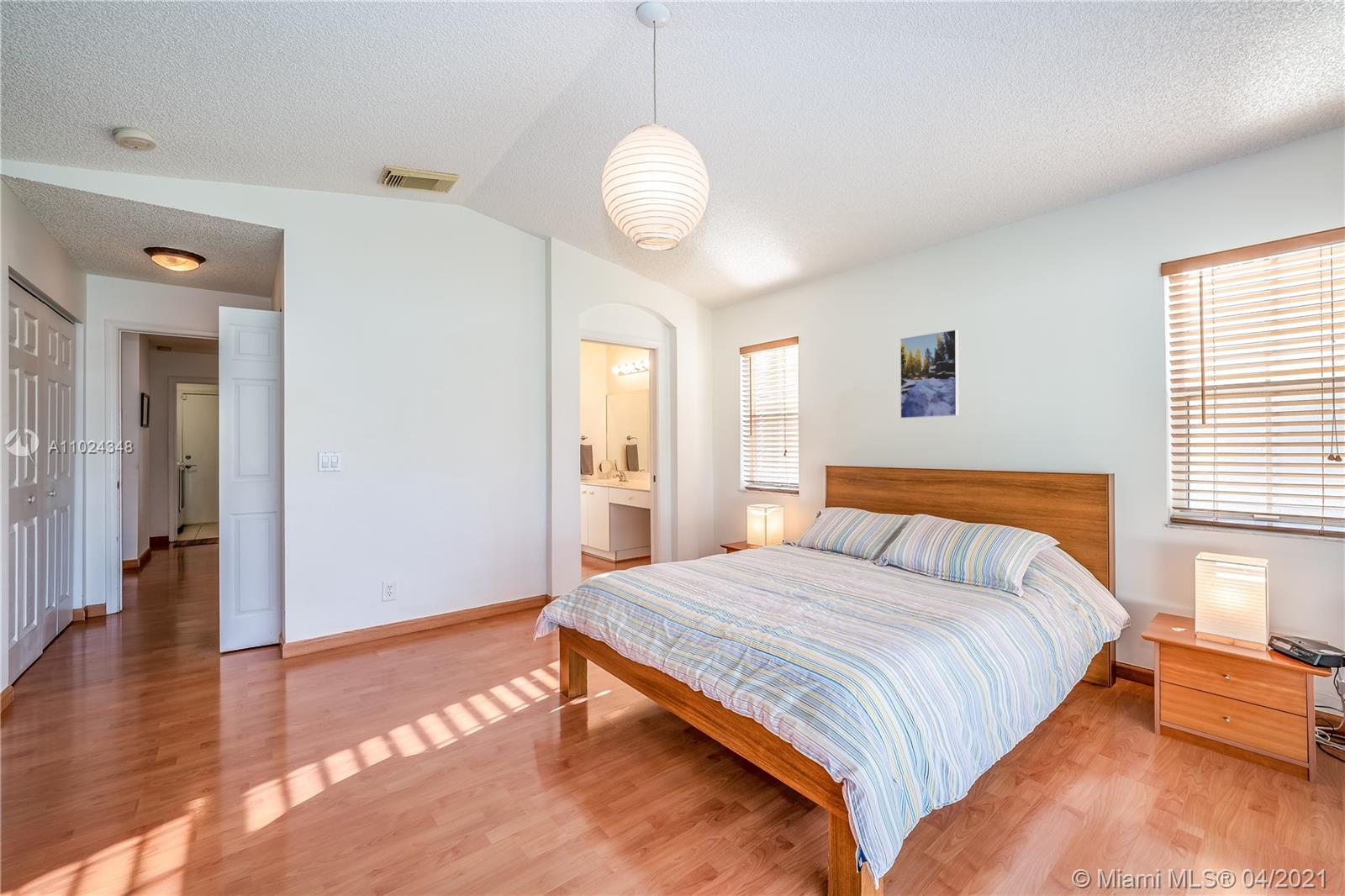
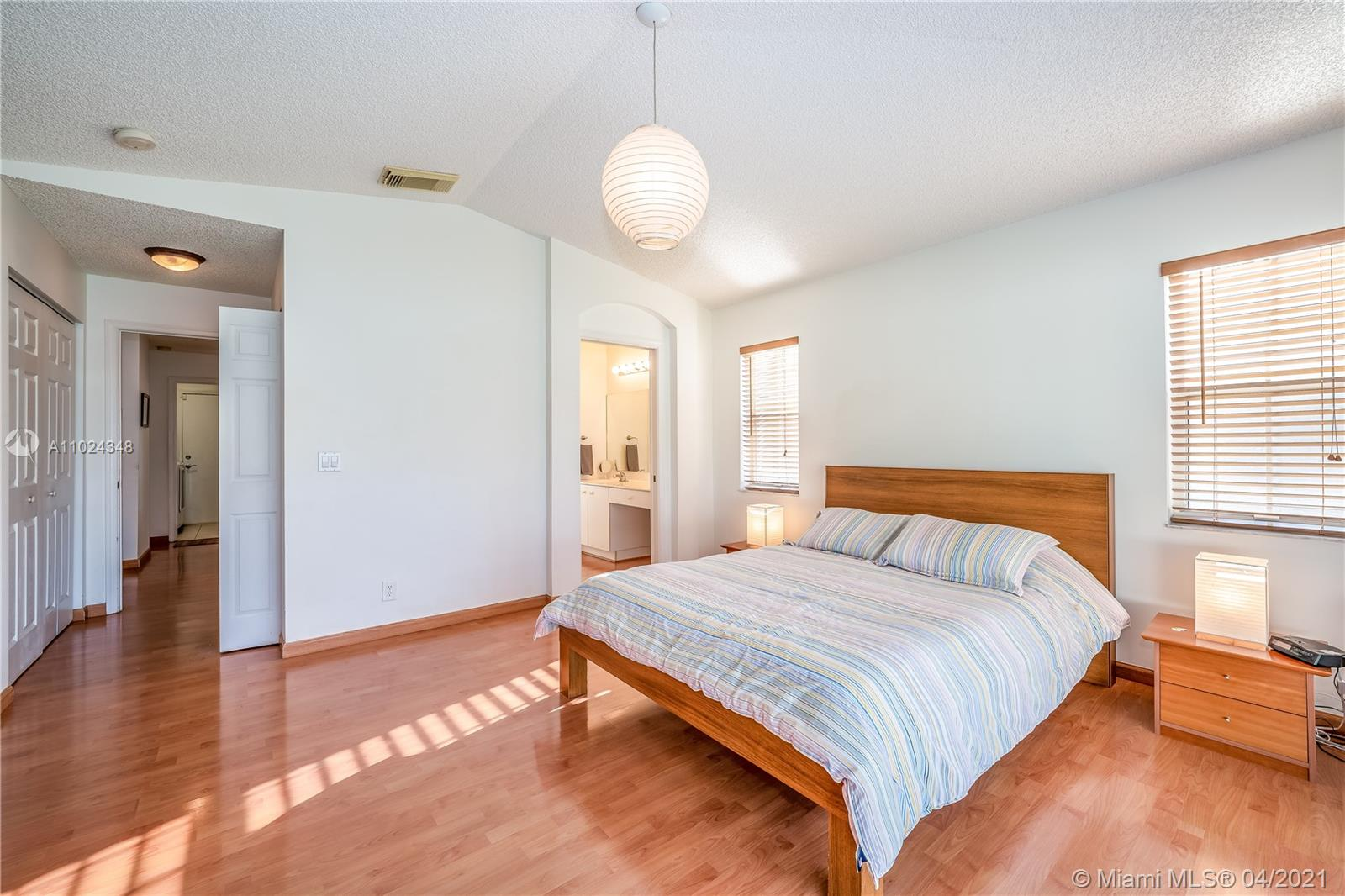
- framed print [899,329,959,419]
